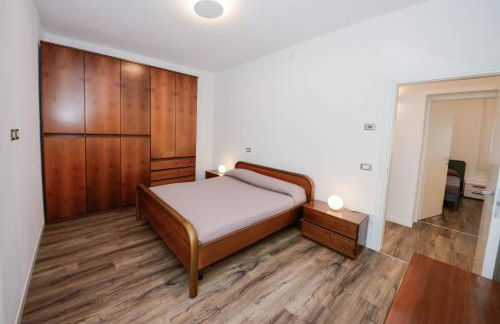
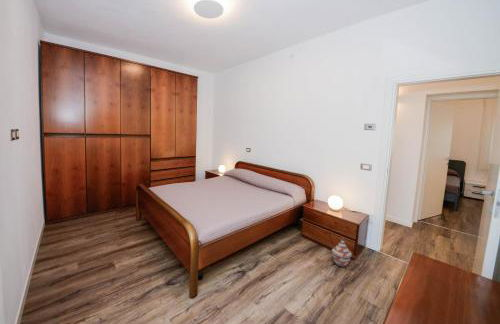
+ woven basket [331,236,353,267]
